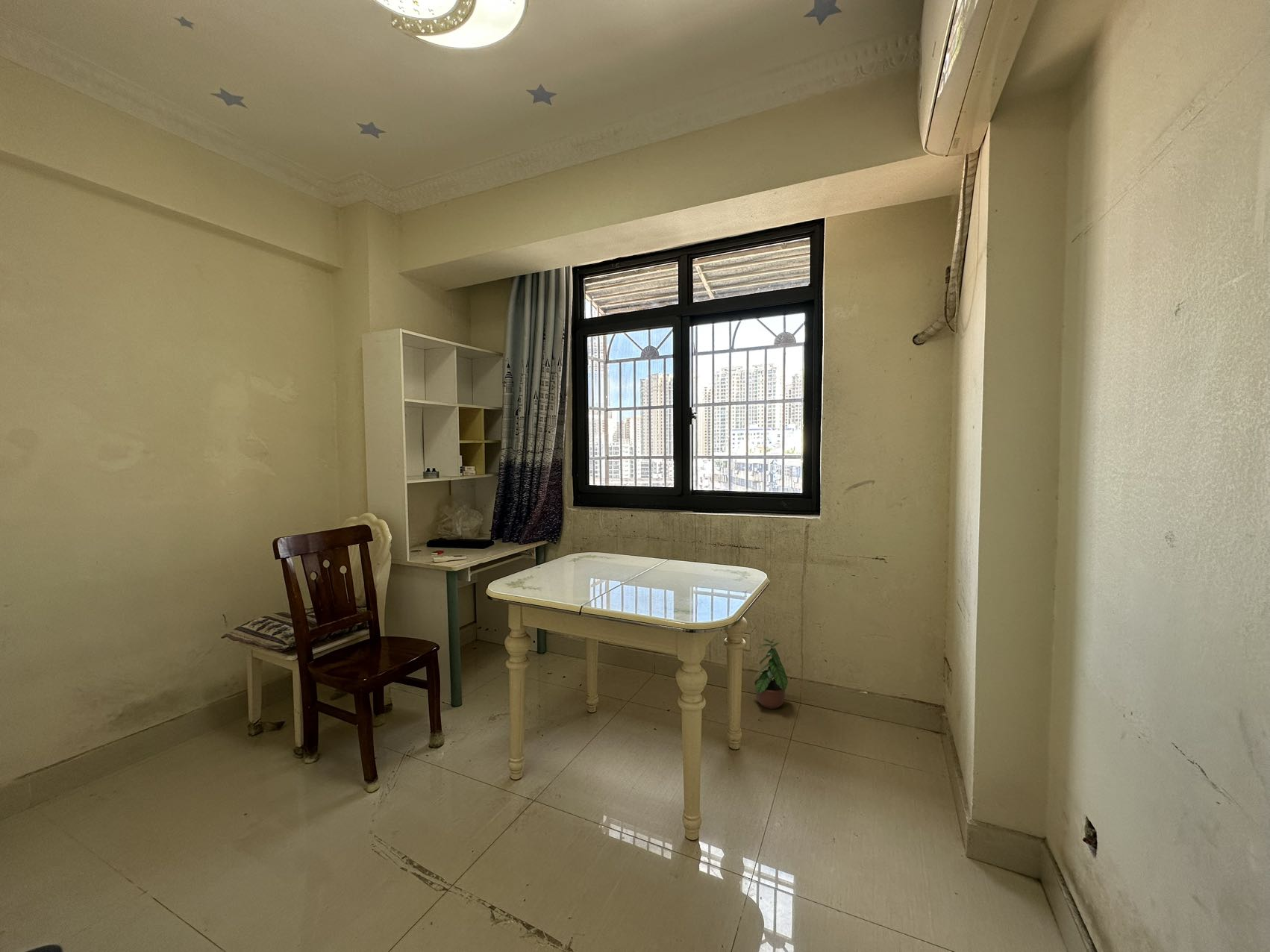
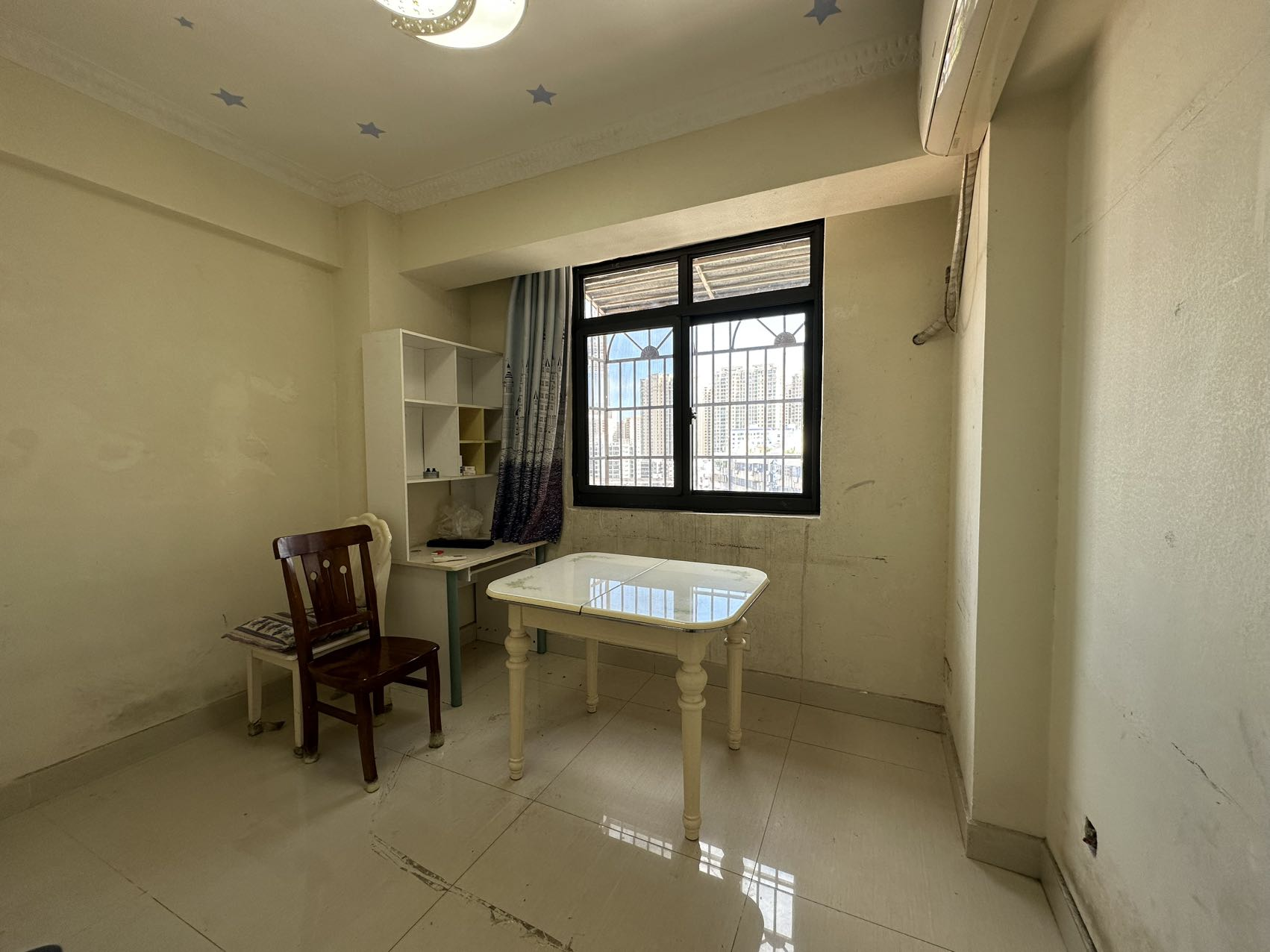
- potted plant [752,638,789,710]
